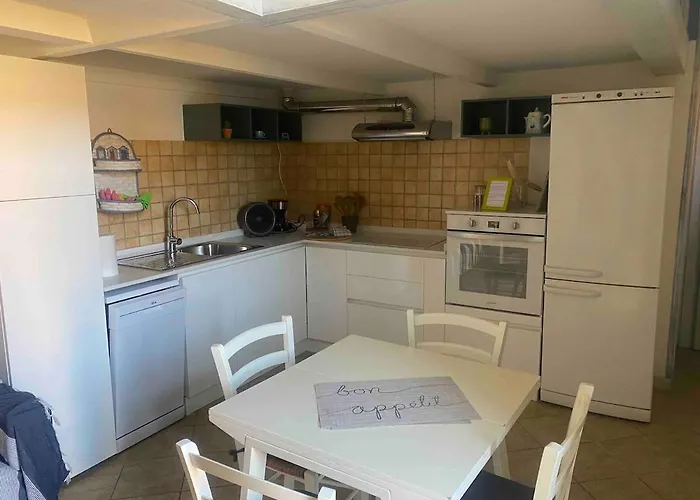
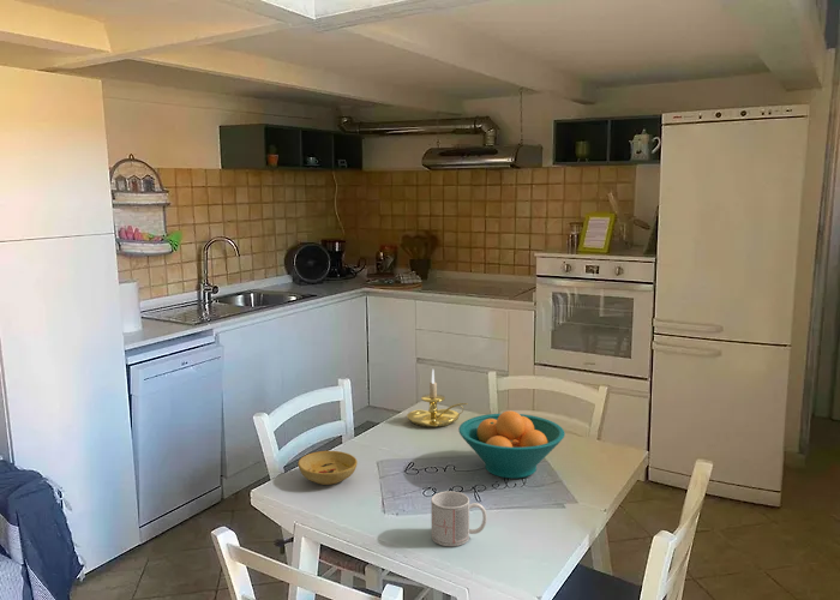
+ mug [430,490,488,547]
+ bowl [296,450,359,486]
+ fruit bowl [457,409,566,480]
+ candle holder [406,368,469,428]
